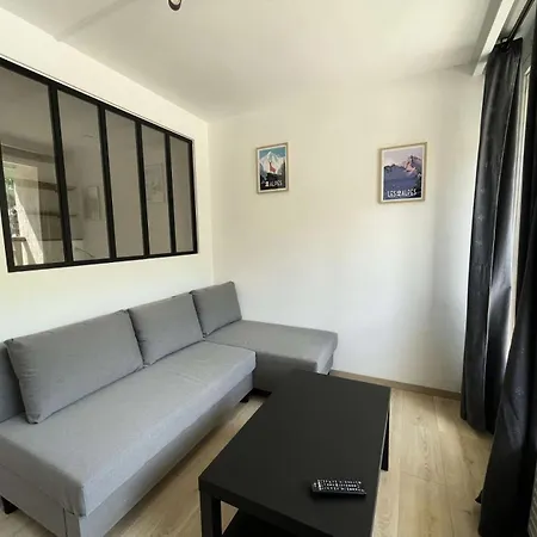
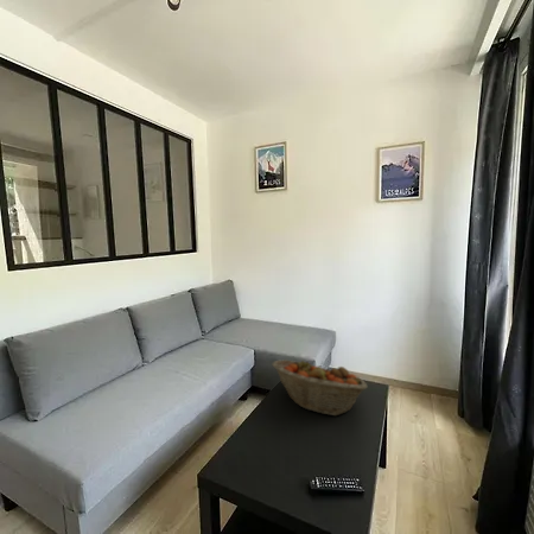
+ fruit basket [272,358,368,417]
